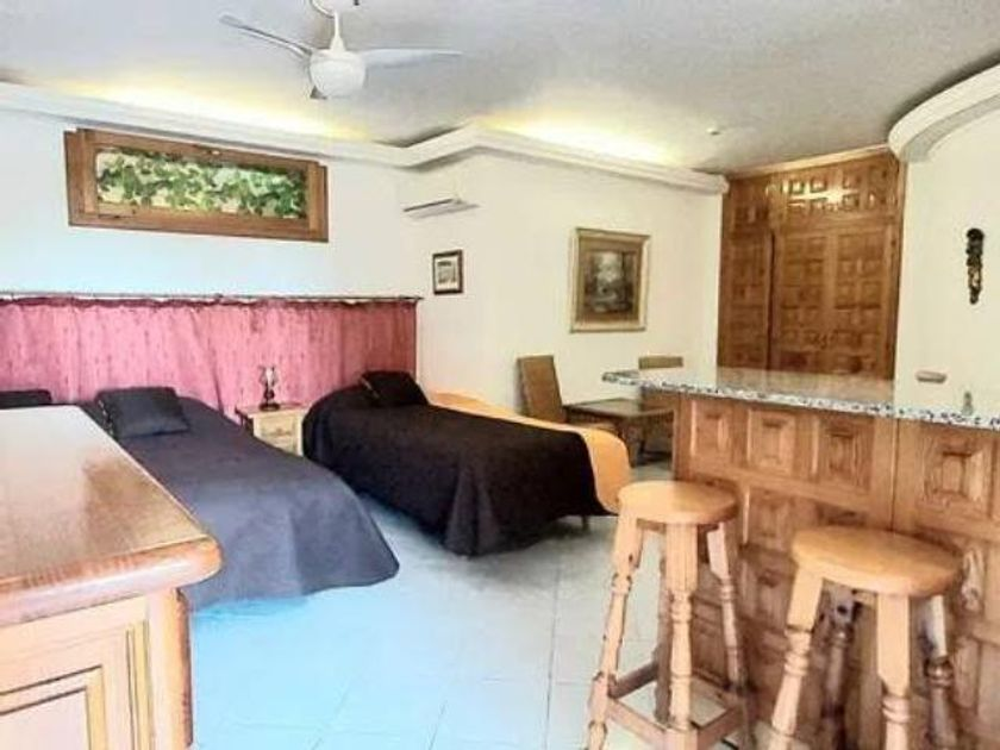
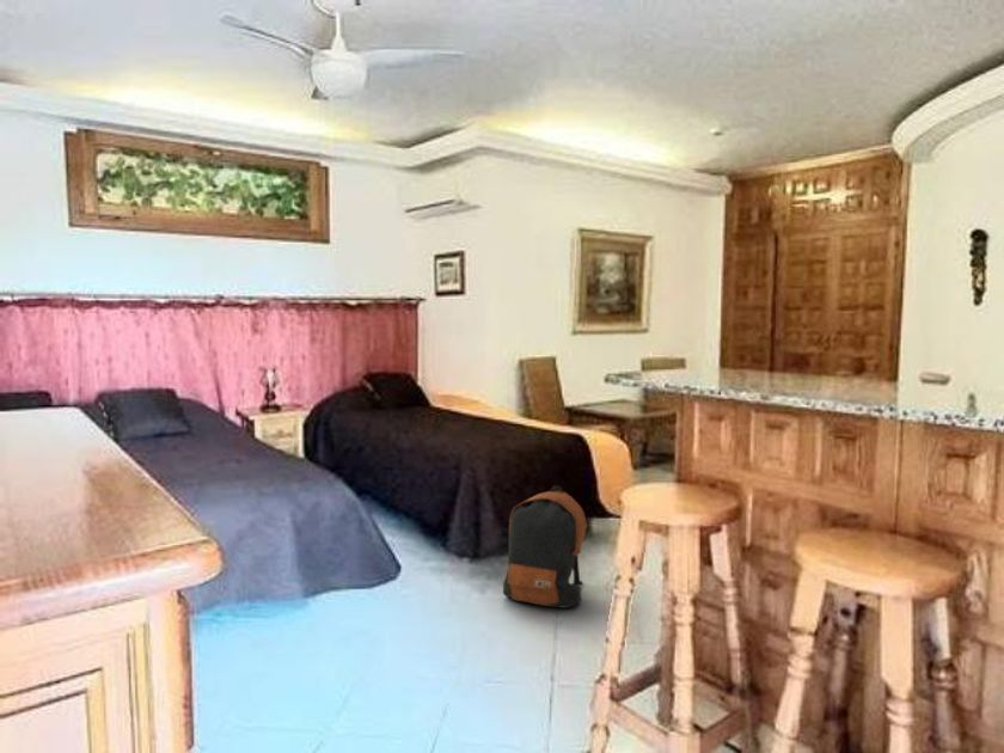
+ backpack [502,484,588,610]
